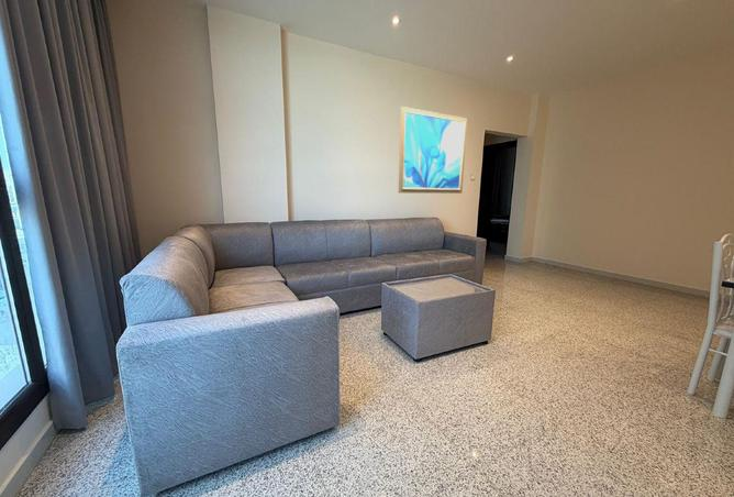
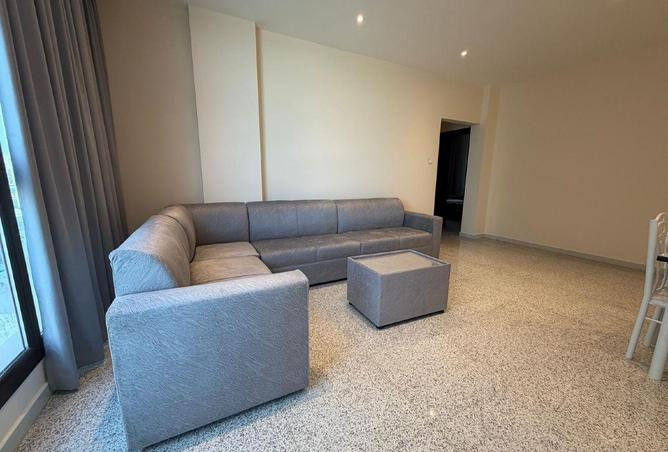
- wall art [398,106,468,195]
